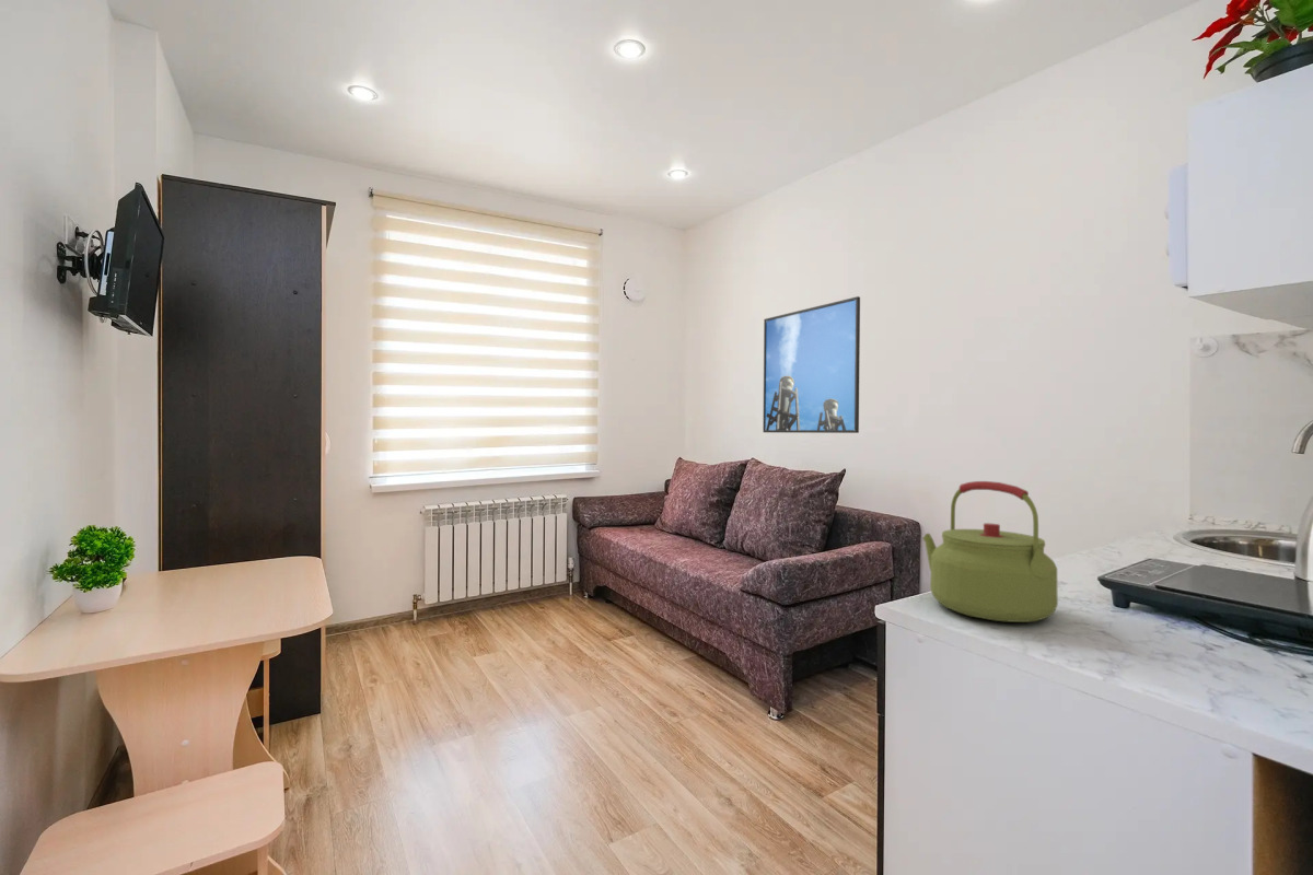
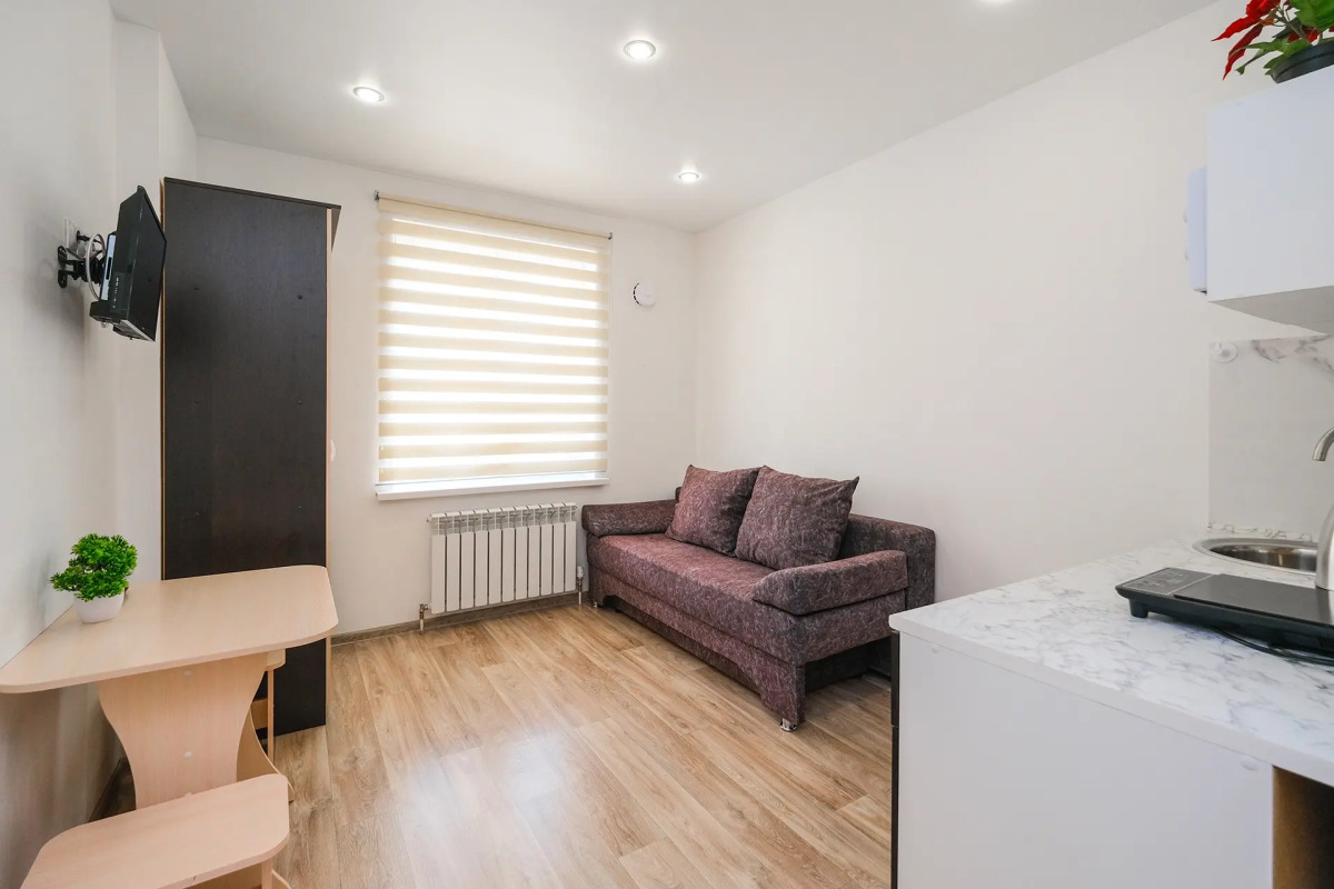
- kettle [921,480,1059,623]
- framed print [762,295,861,434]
